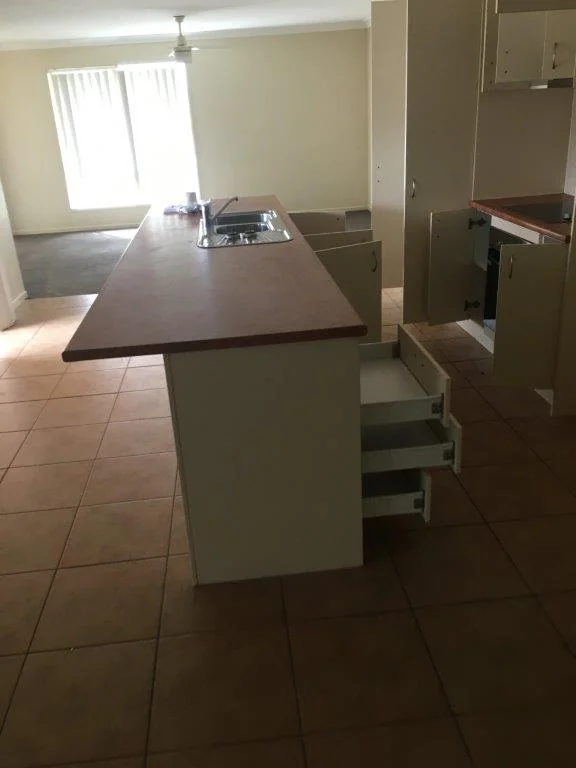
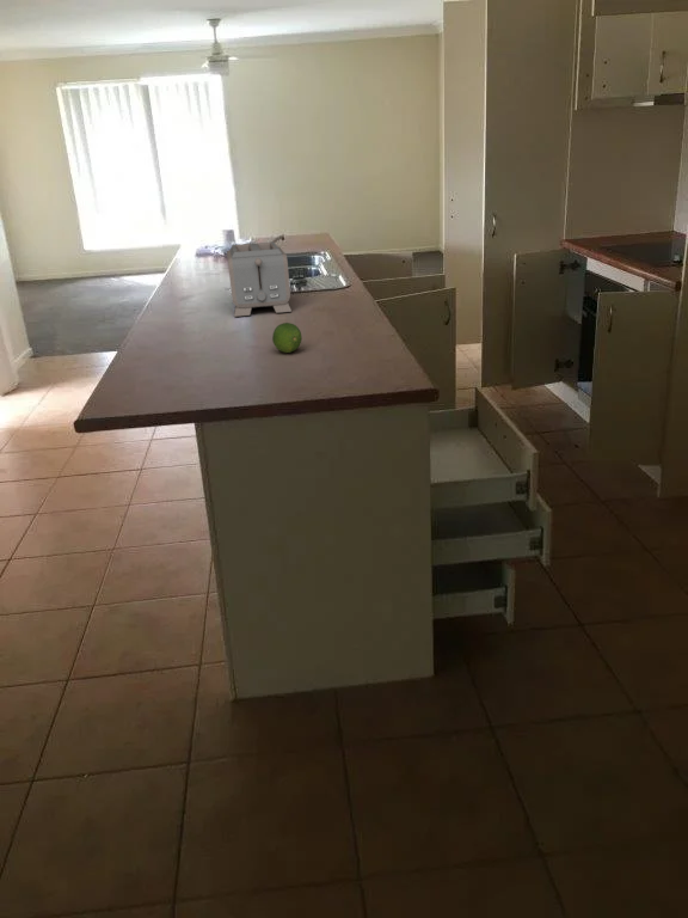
+ toaster [226,241,293,318]
+ fruit [271,322,303,354]
